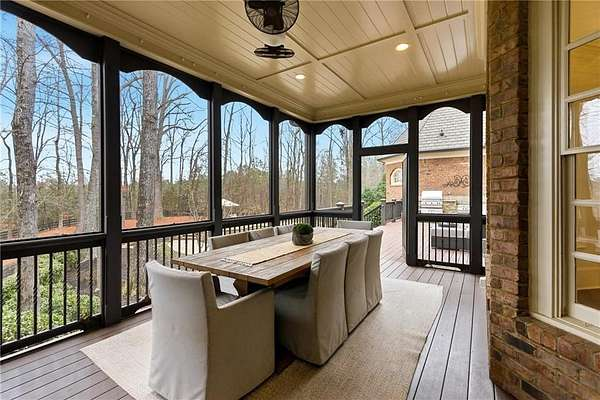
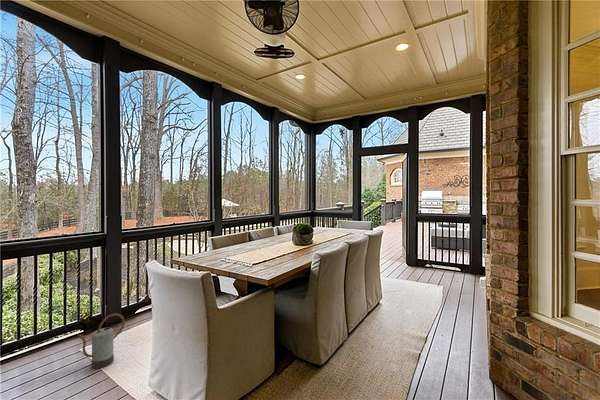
+ watering can [77,313,126,369]
